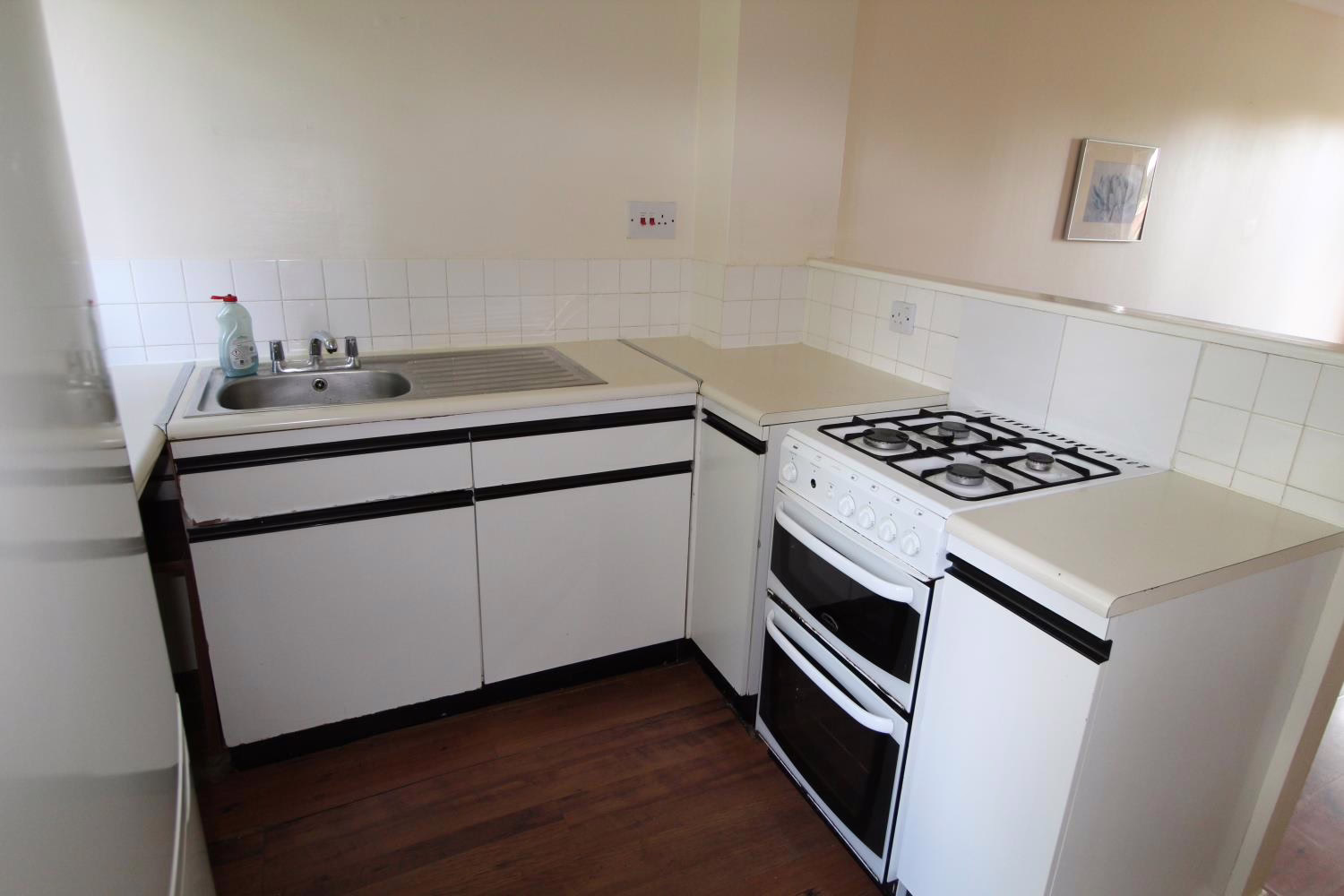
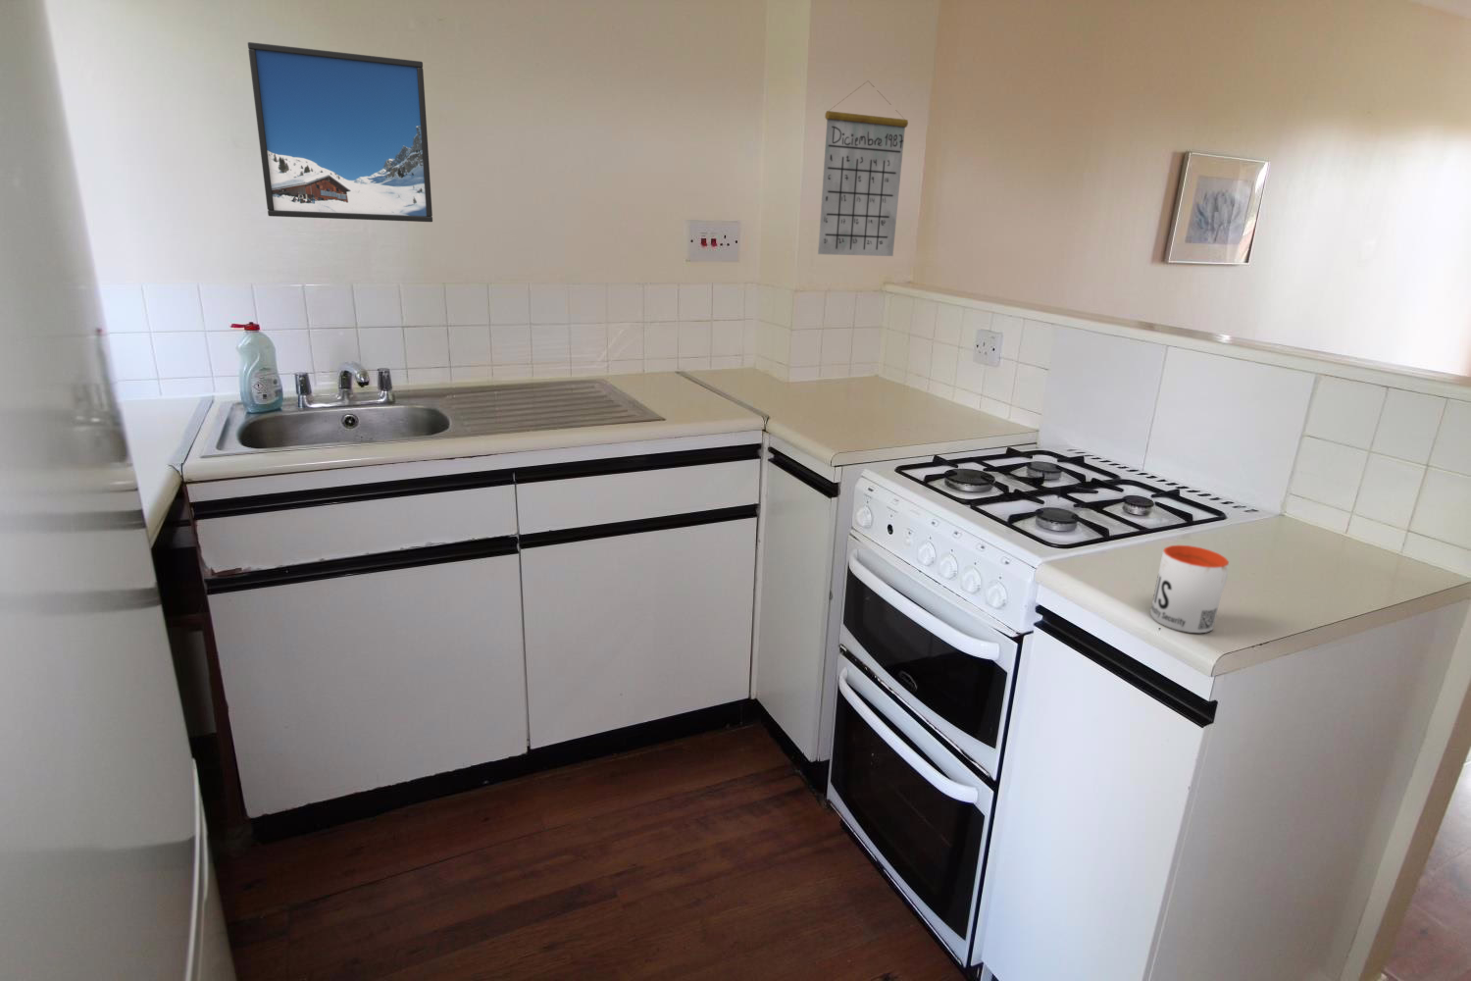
+ mug [1149,544,1230,634]
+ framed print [247,42,433,222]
+ calendar [816,80,910,257]
